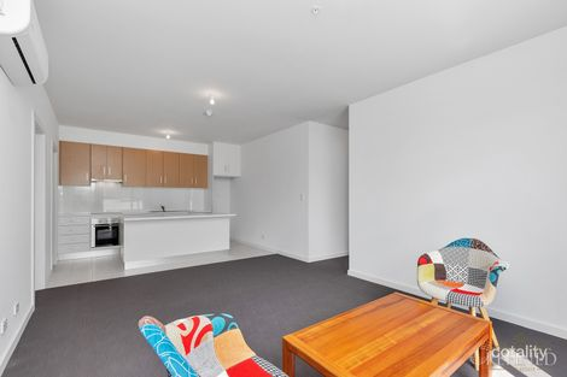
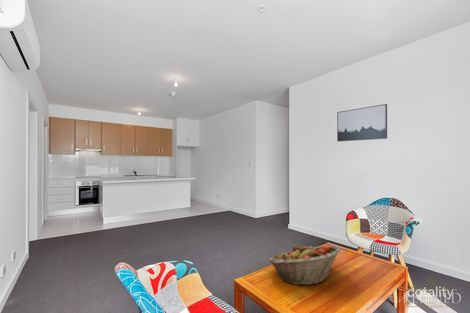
+ fruit basket [267,244,341,286]
+ wall art [336,103,388,142]
